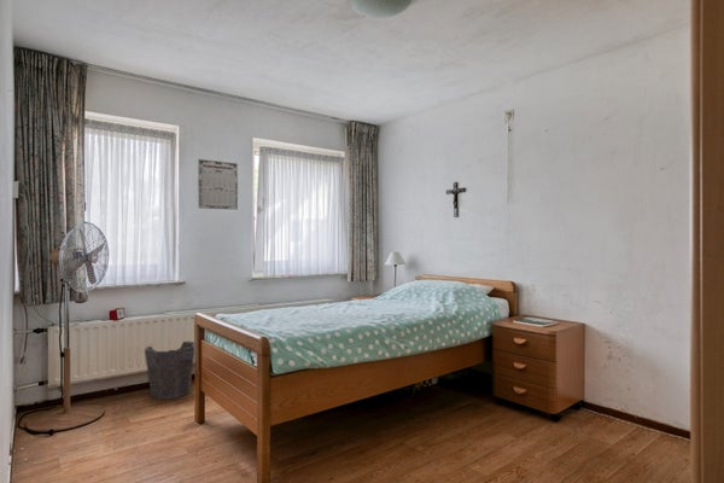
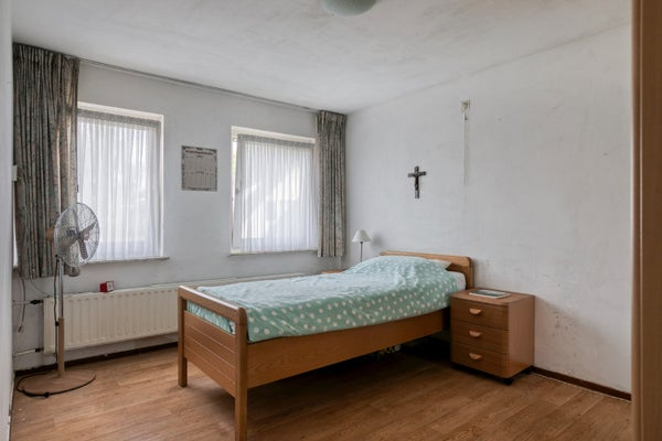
- waste bin [144,341,195,401]
